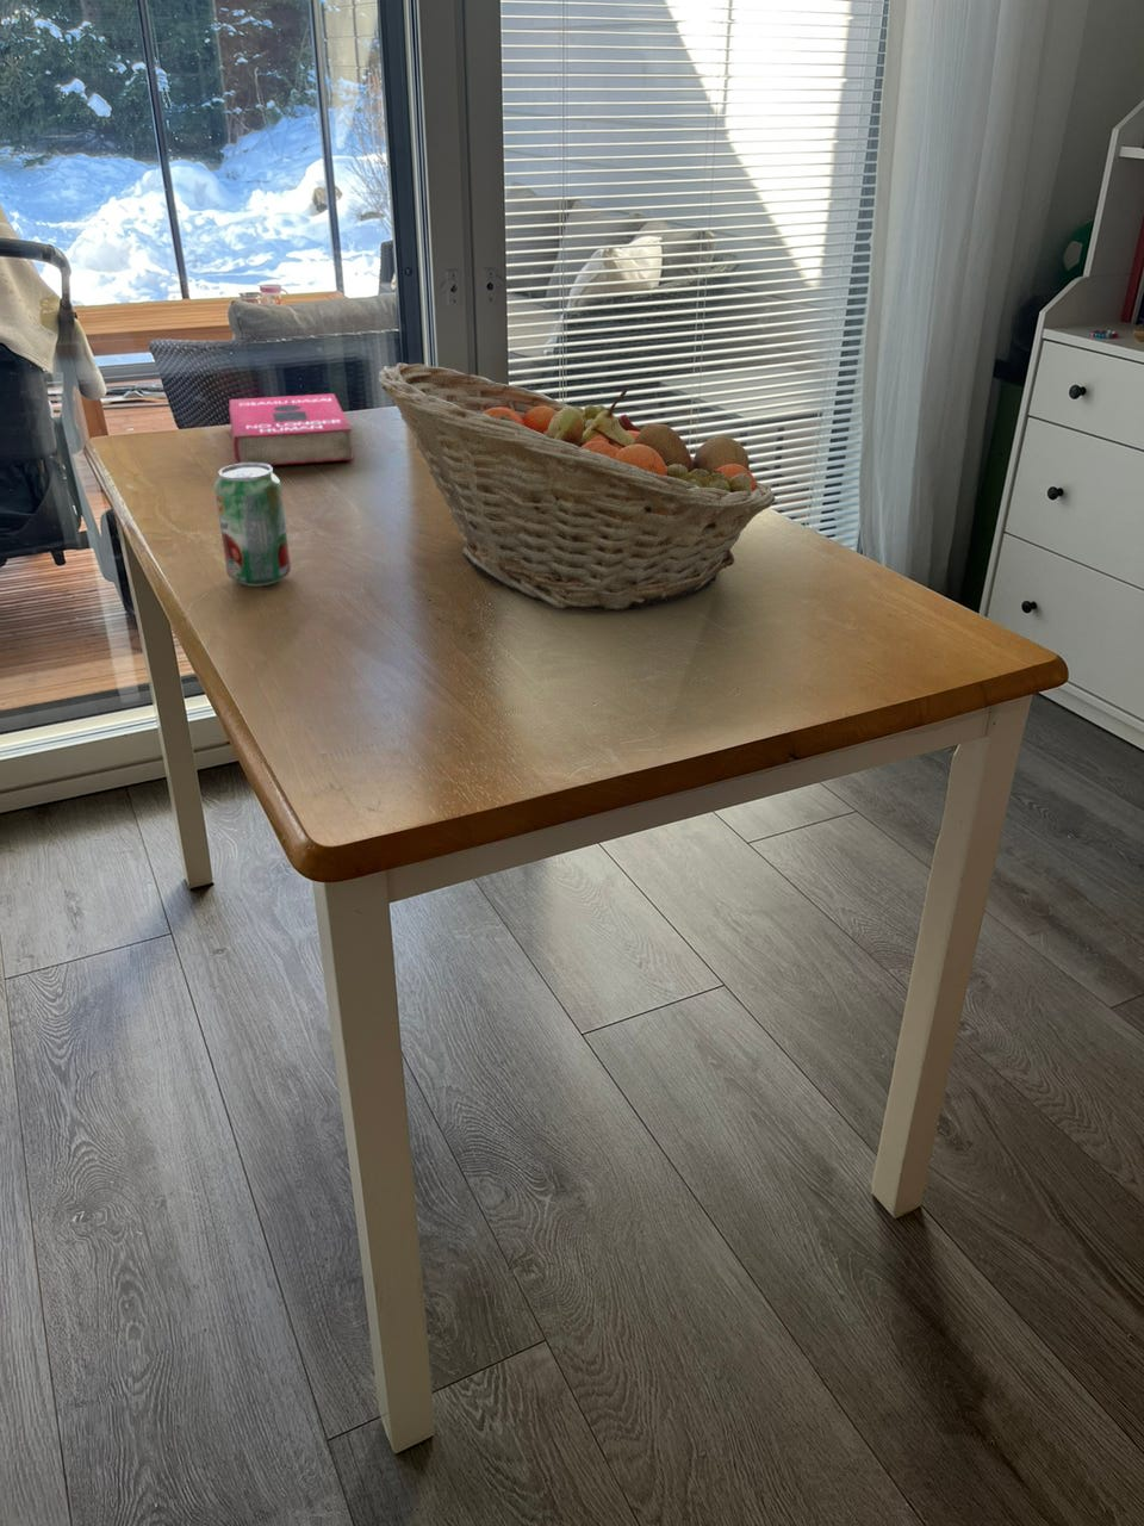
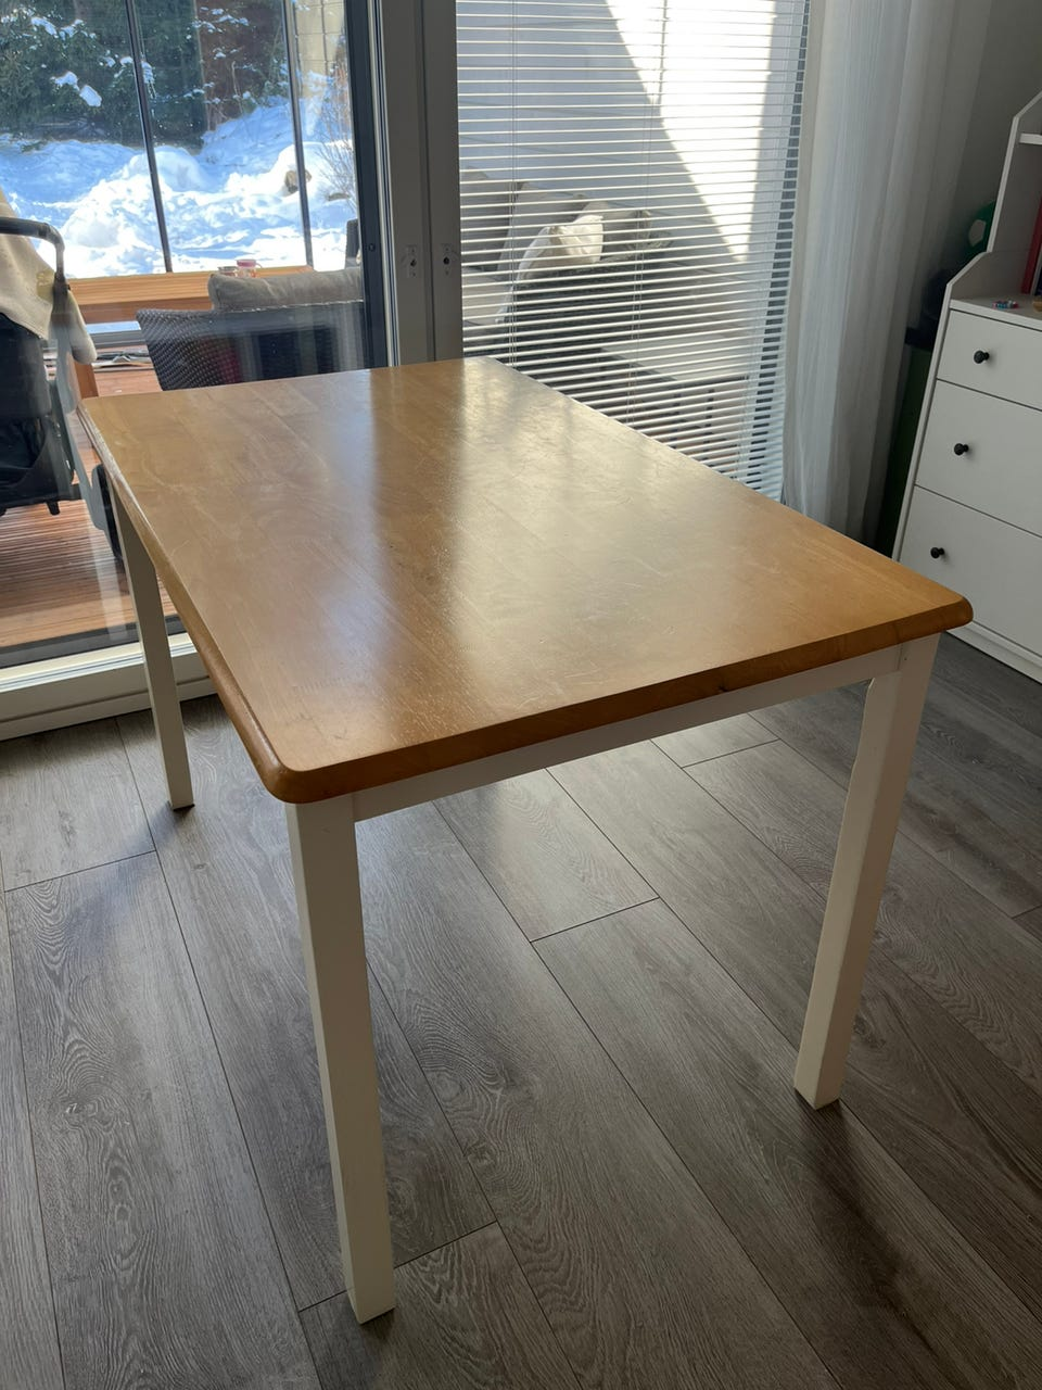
- book [227,392,356,466]
- fruit basket [377,363,776,612]
- beverage can [214,463,292,588]
